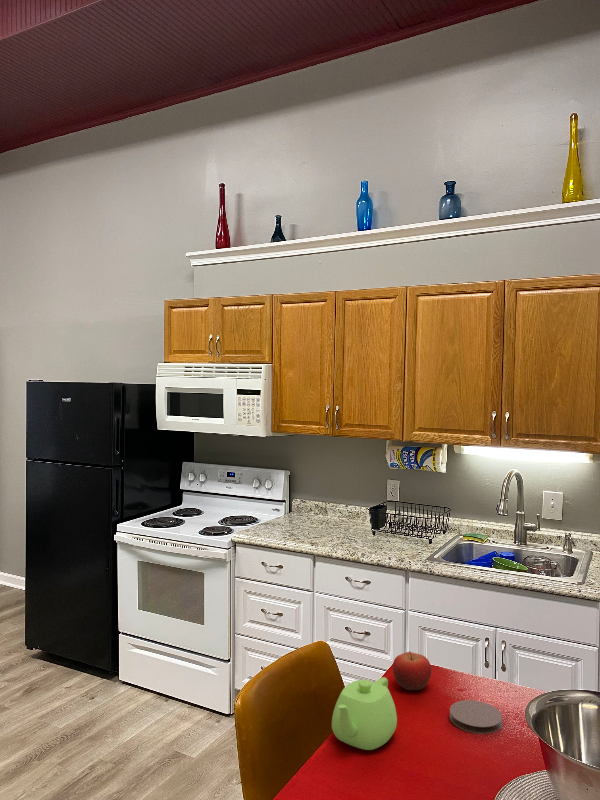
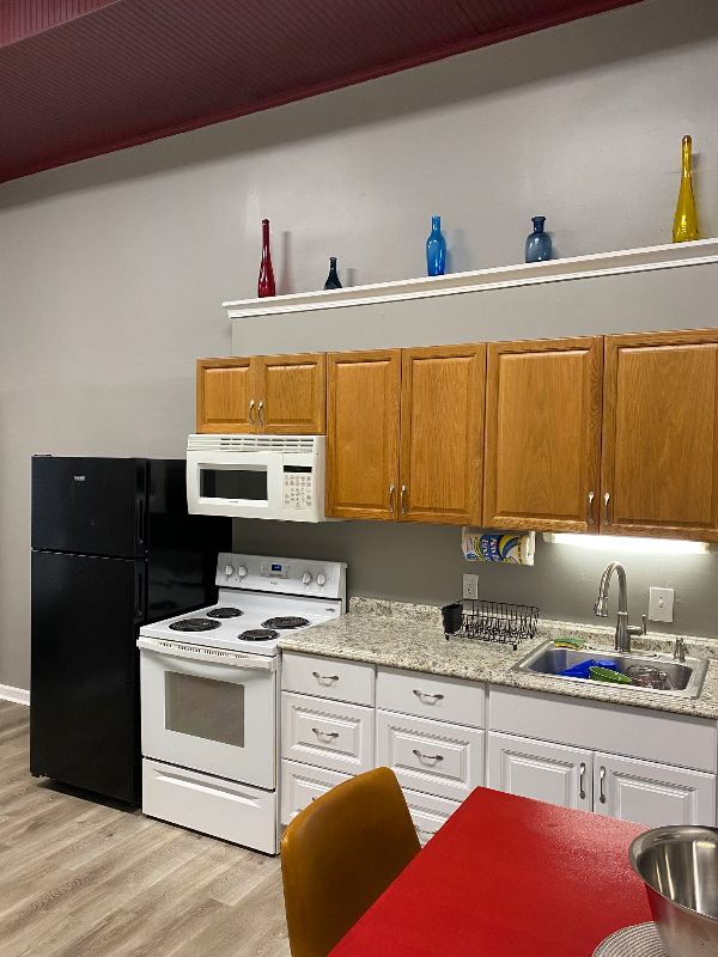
- fruit [392,650,432,691]
- teapot [331,676,398,751]
- coaster [449,699,503,735]
